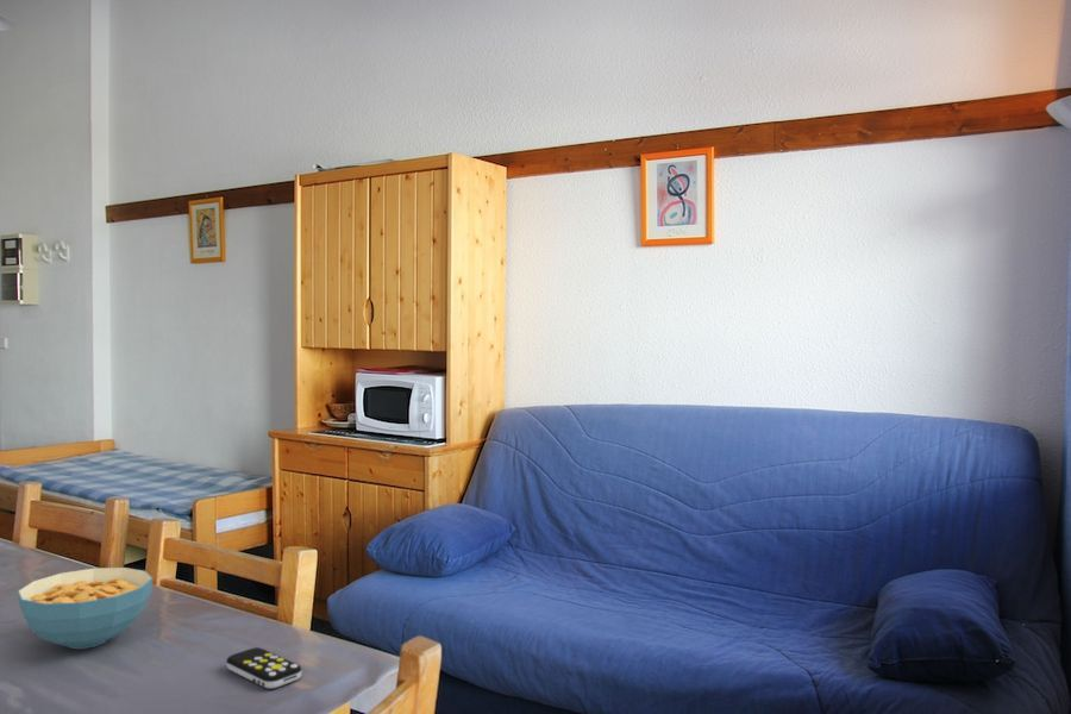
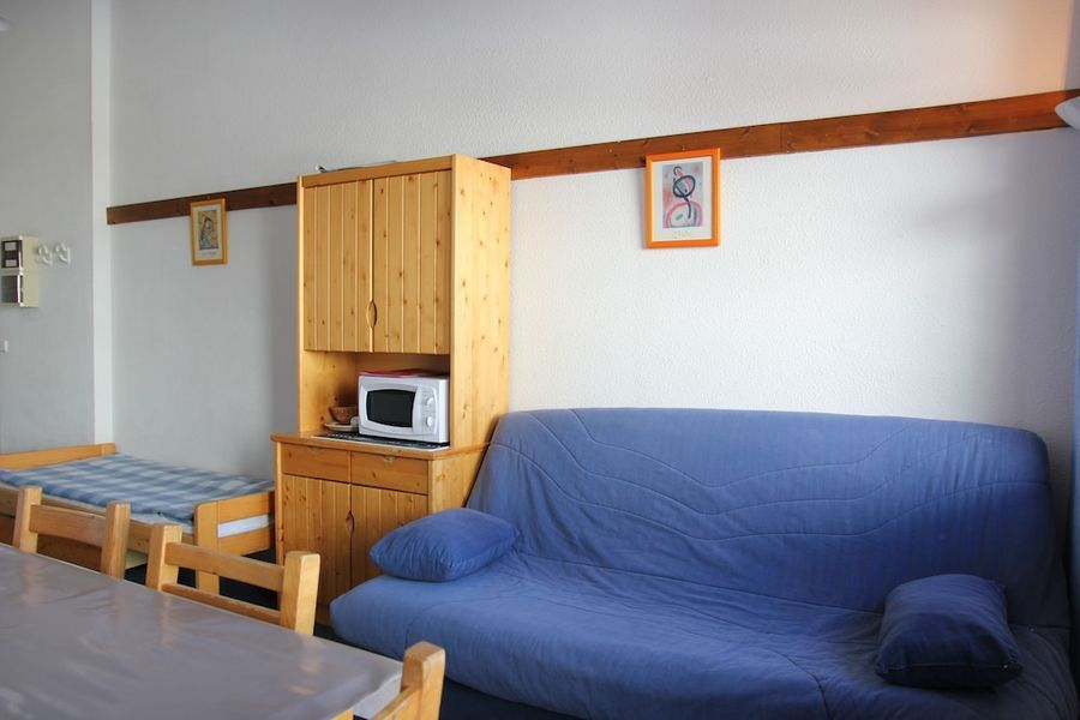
- remote control [225,646,302,689]
- cereal bowl [15,566,155,650]
